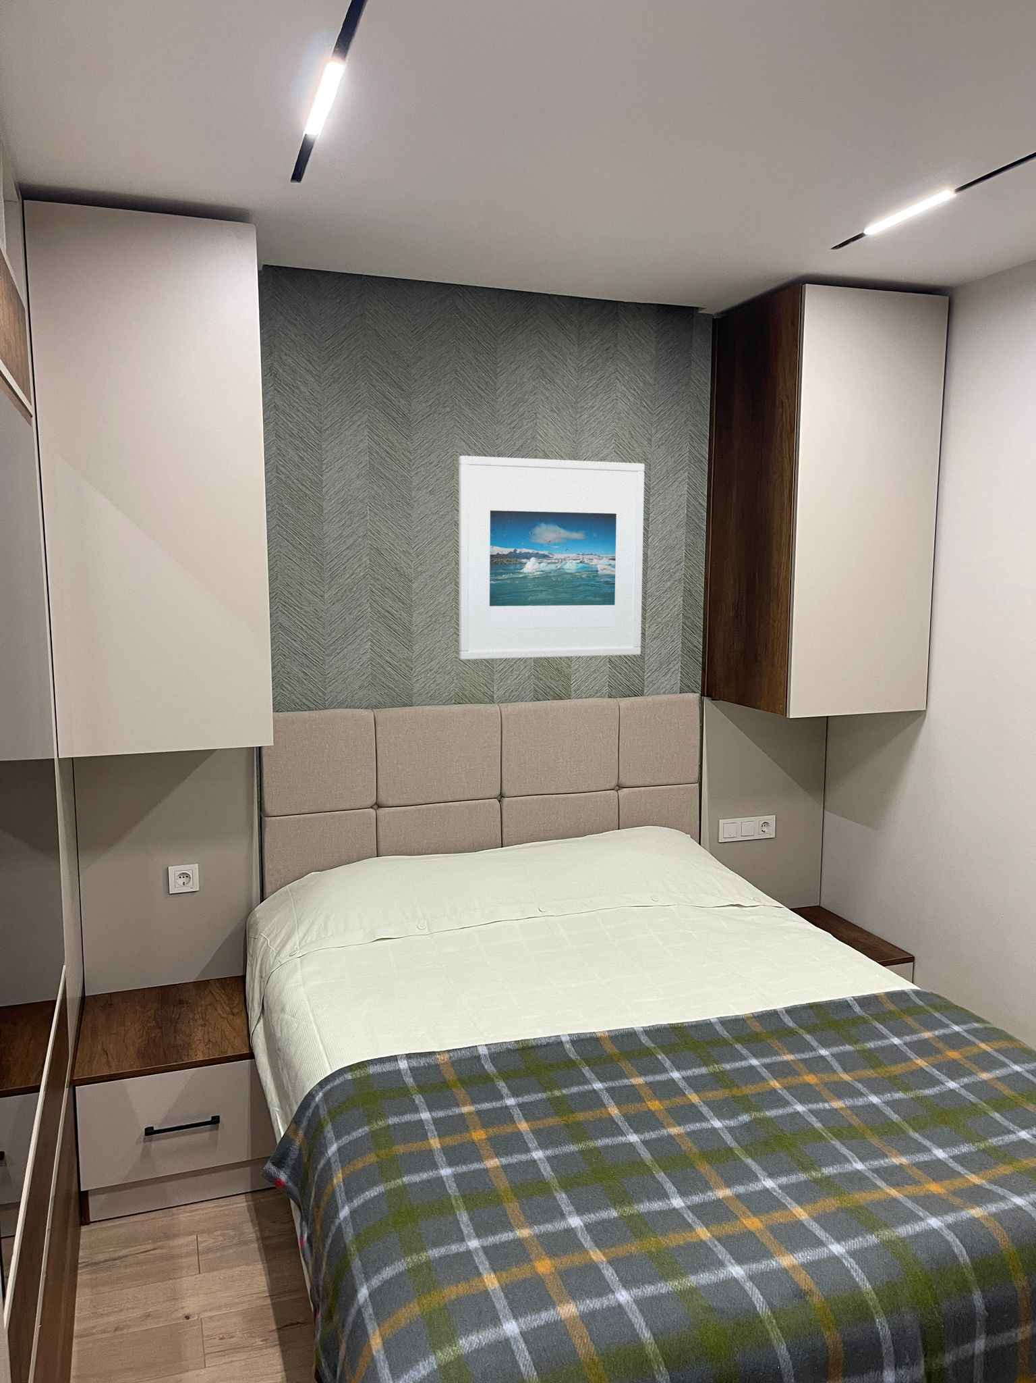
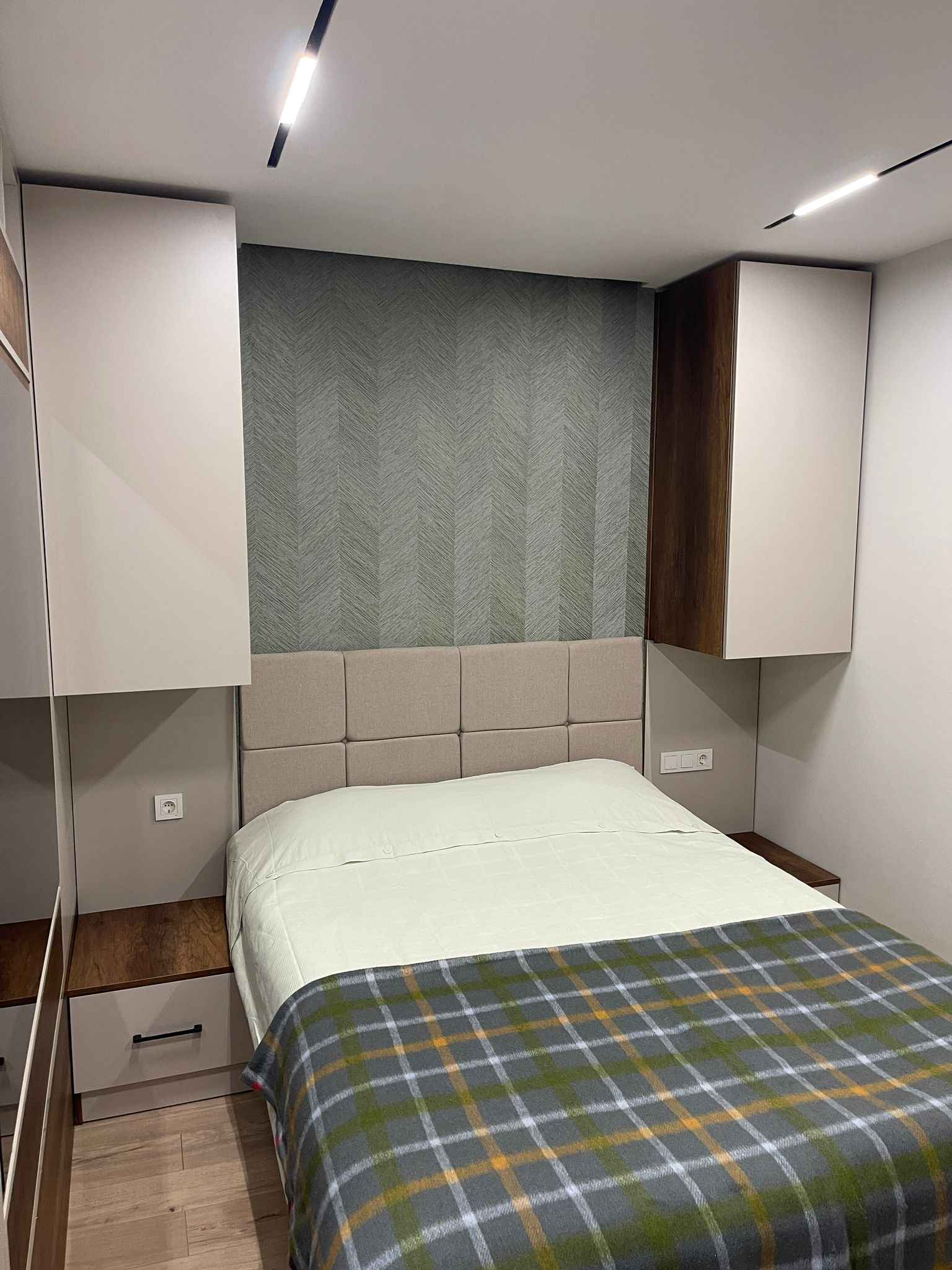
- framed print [458,455,645,660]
